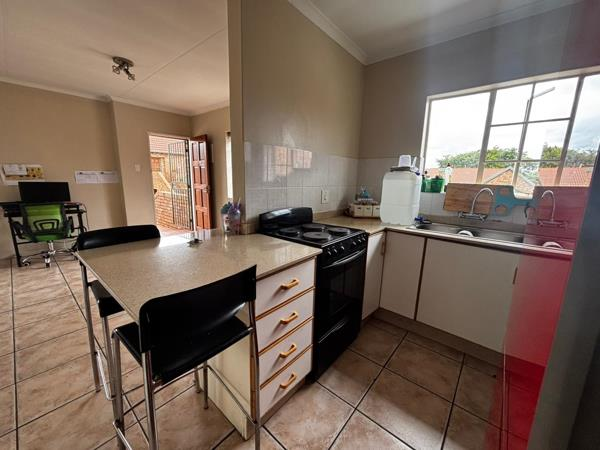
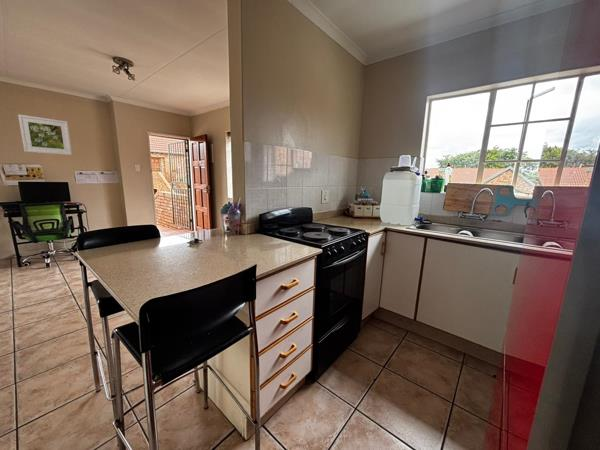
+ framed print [17,114,73,156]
